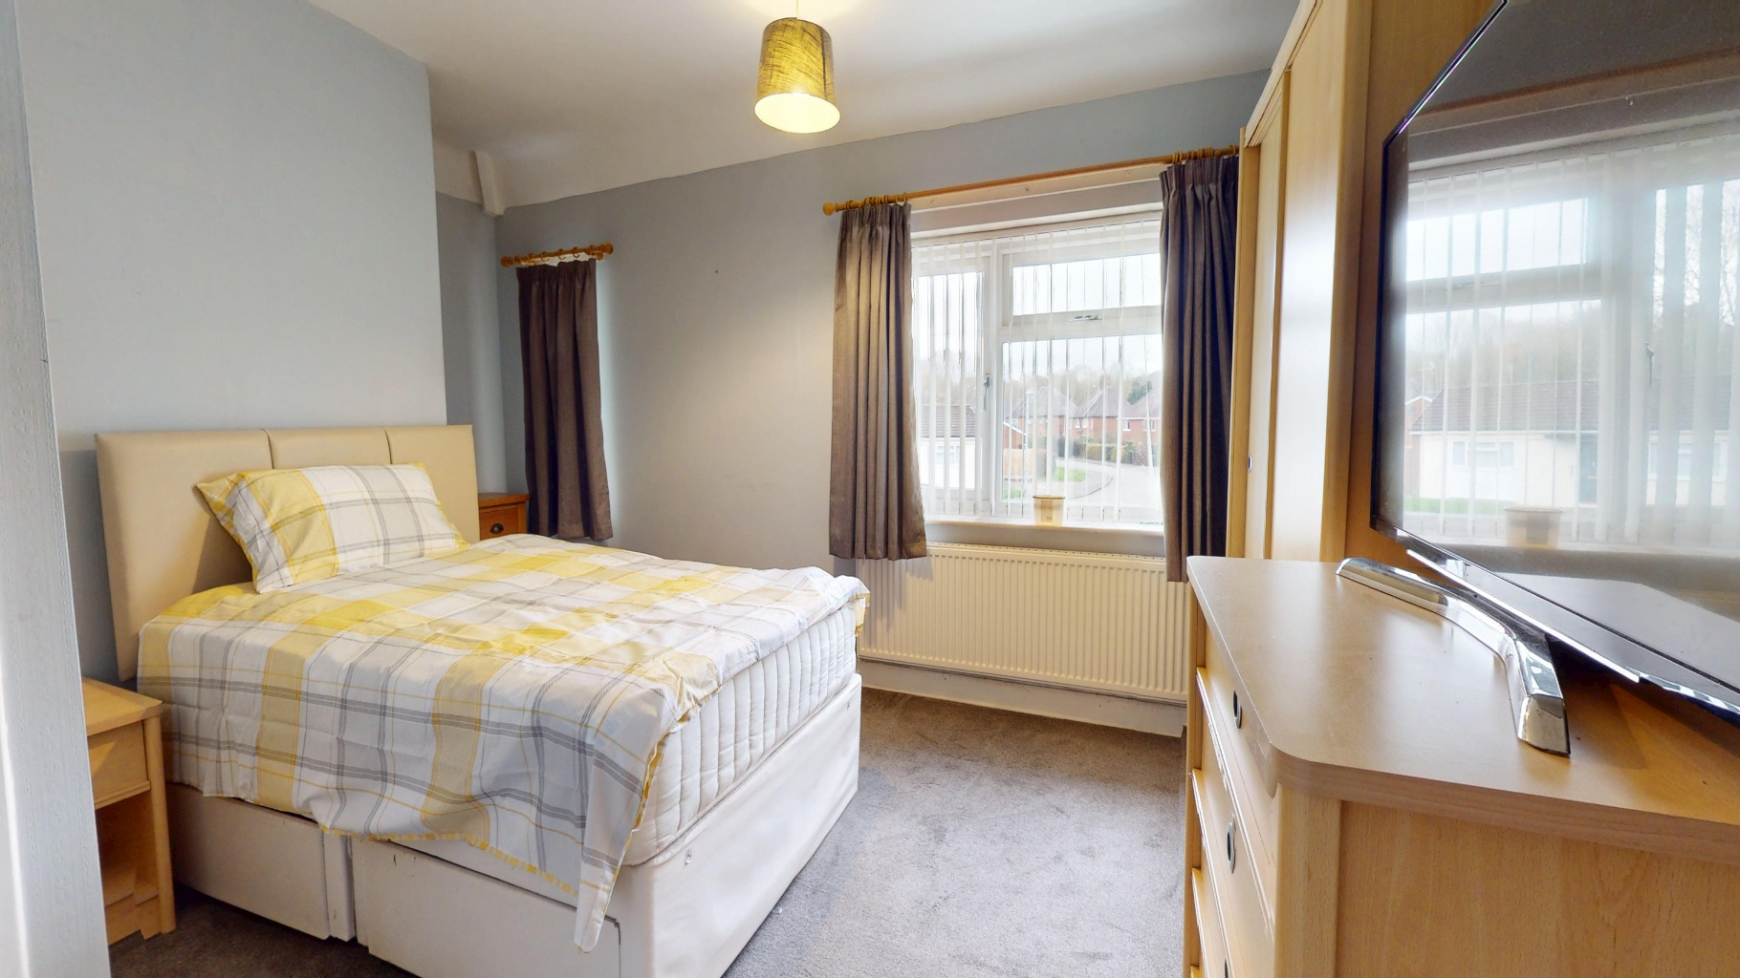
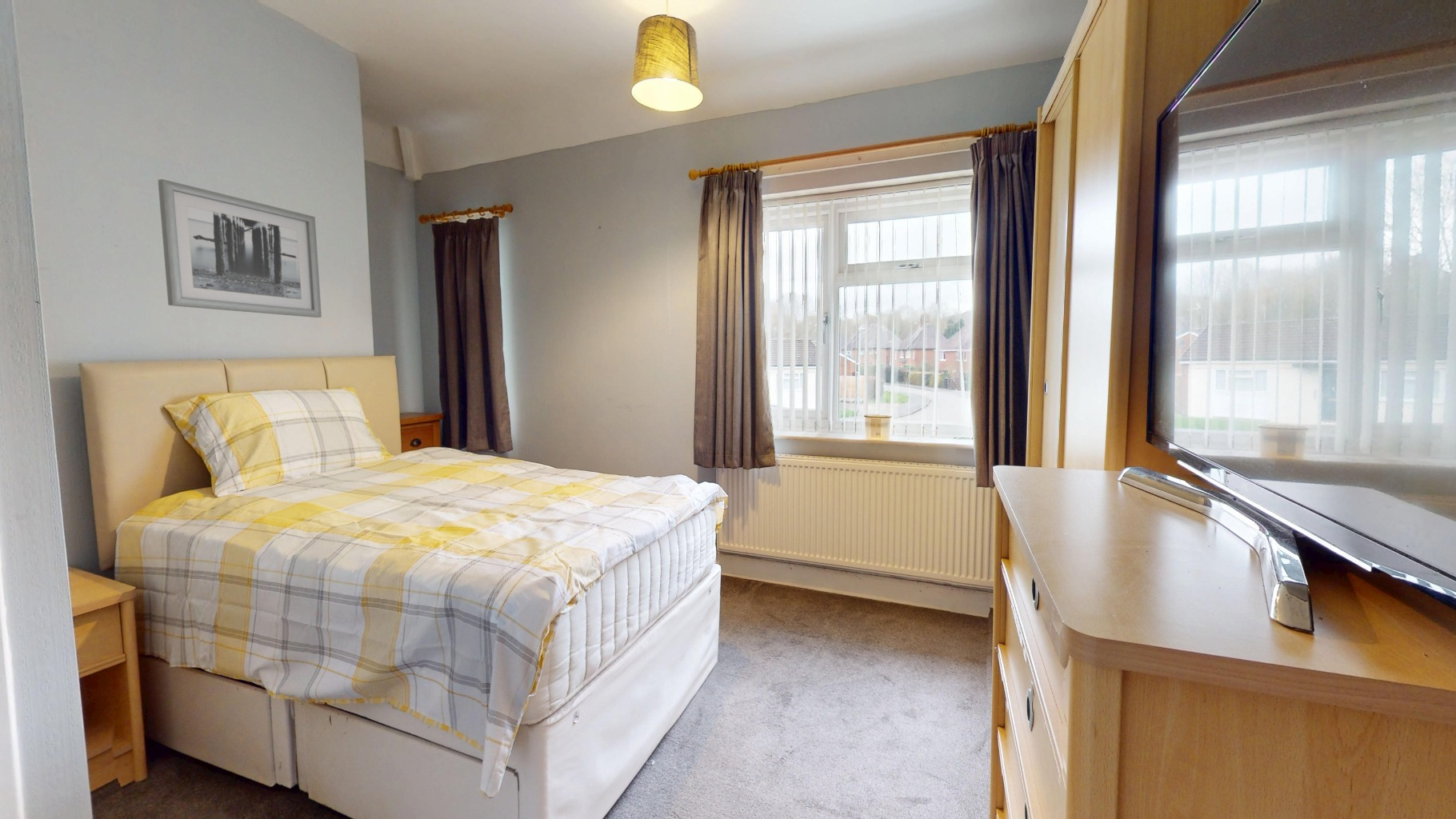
+ wall art [158,178,322,318]
